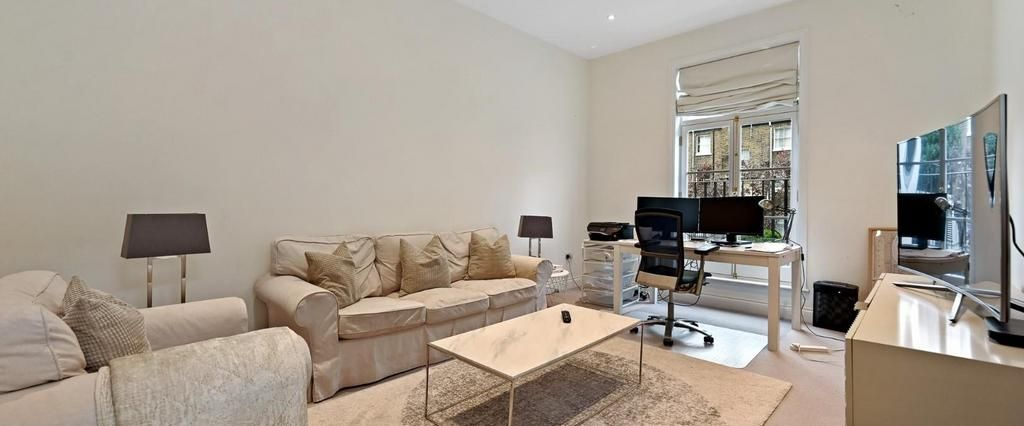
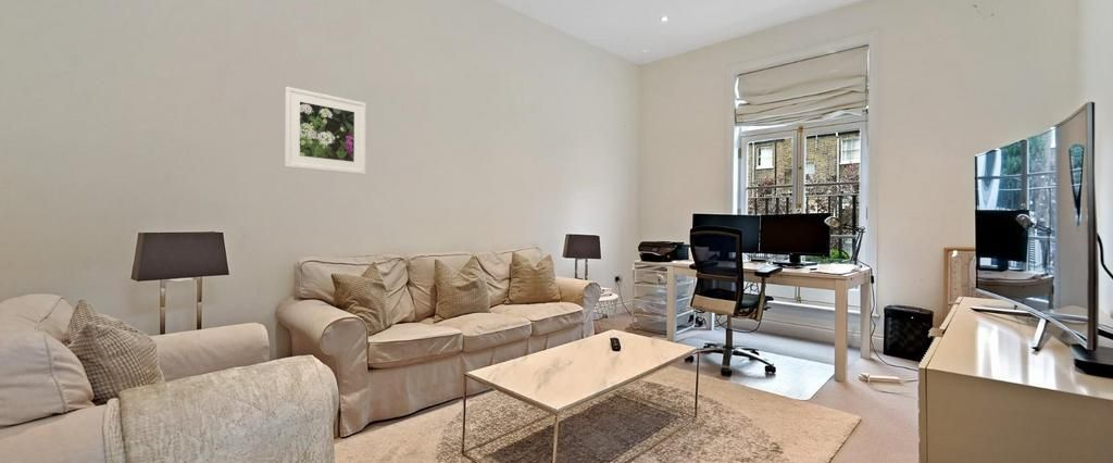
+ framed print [284,86,367,175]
